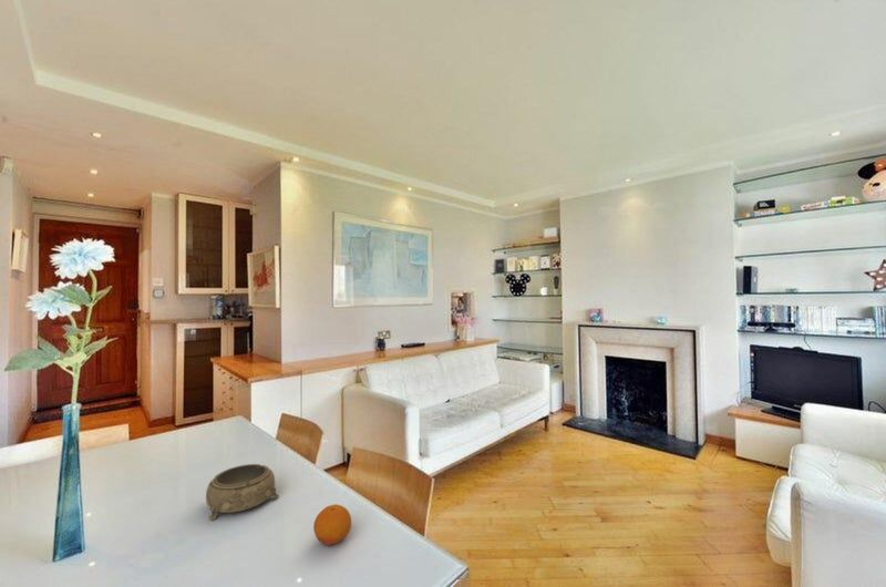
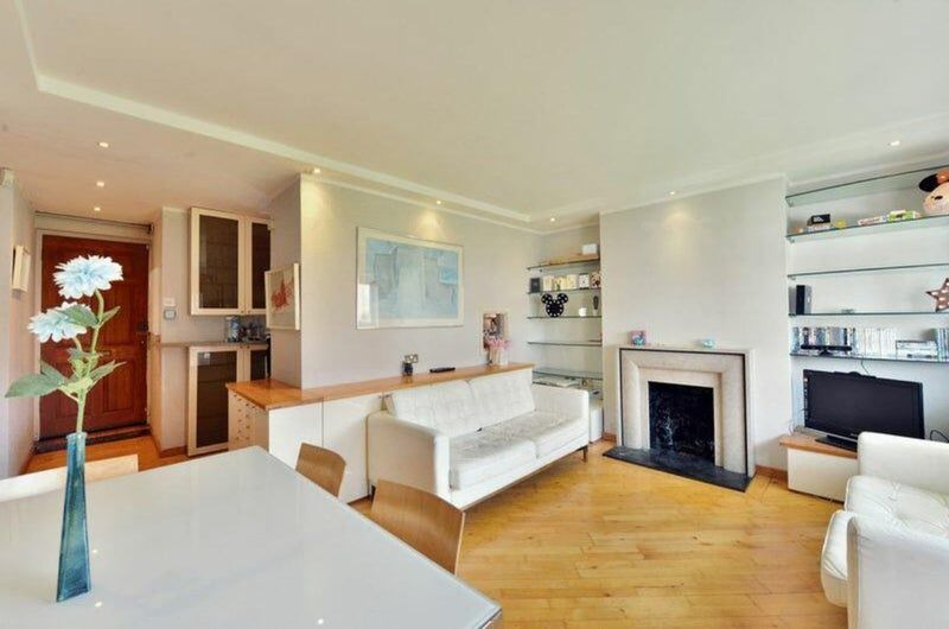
- fruit [312,503,352,546]
- decorative bowl [205,463,280,521]
